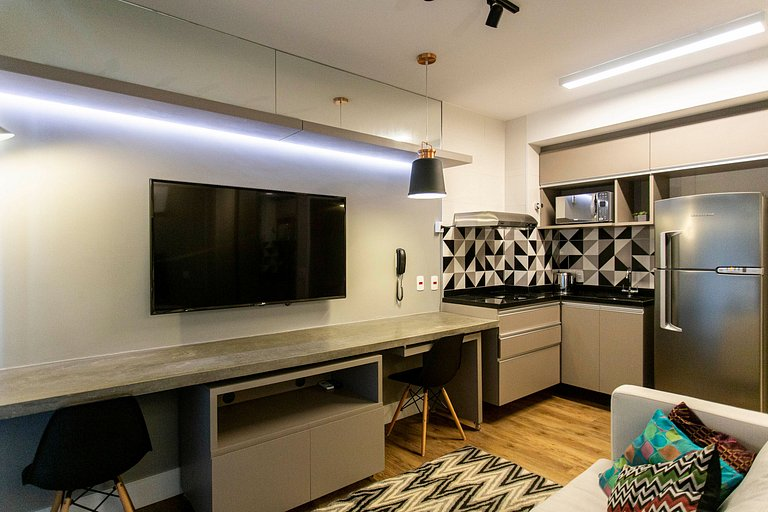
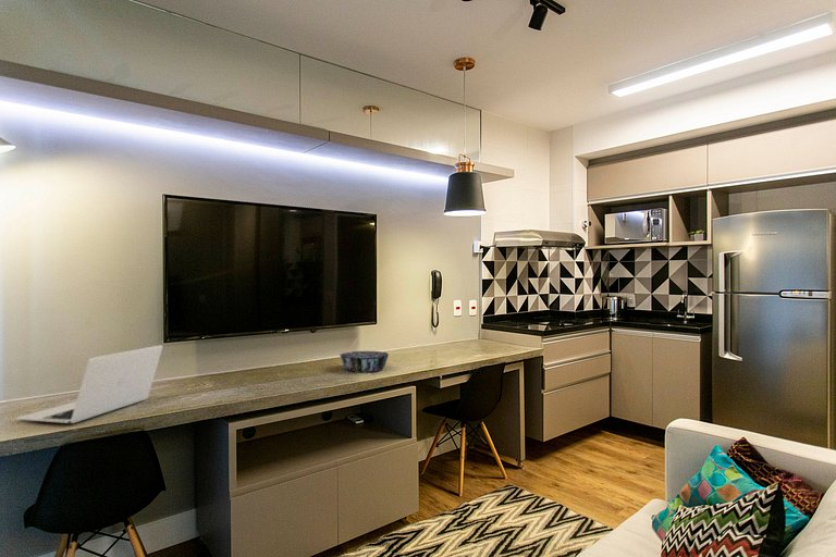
+ laptop [14,344,164,424]
+ decorative bowl [339,350,390,373]
